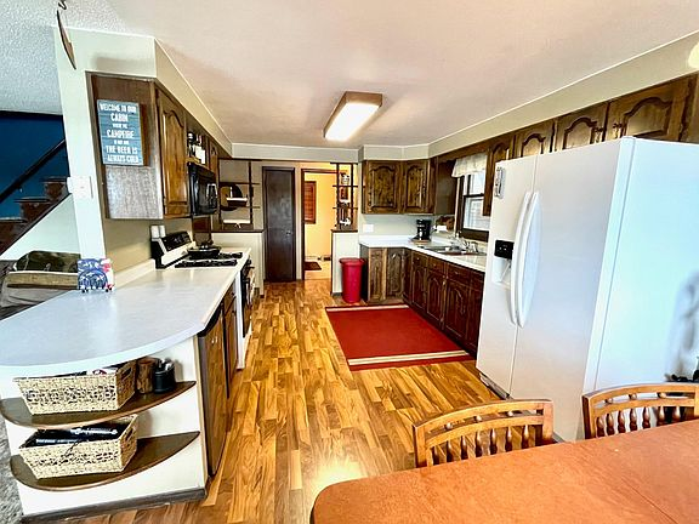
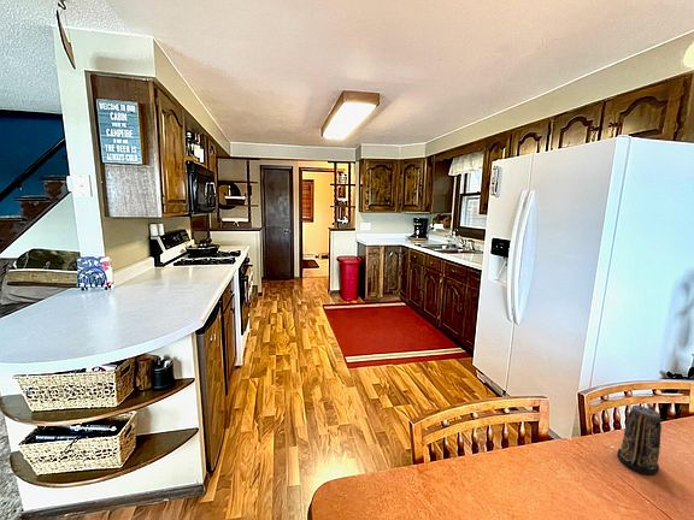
+ candle [616,404,663,475]
